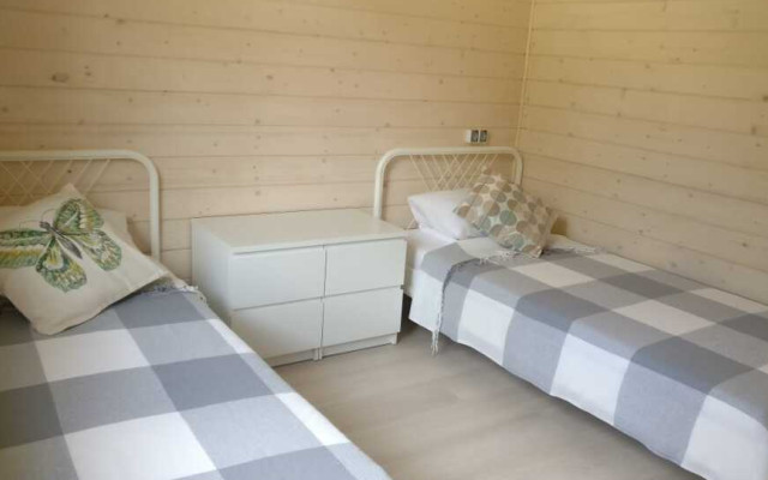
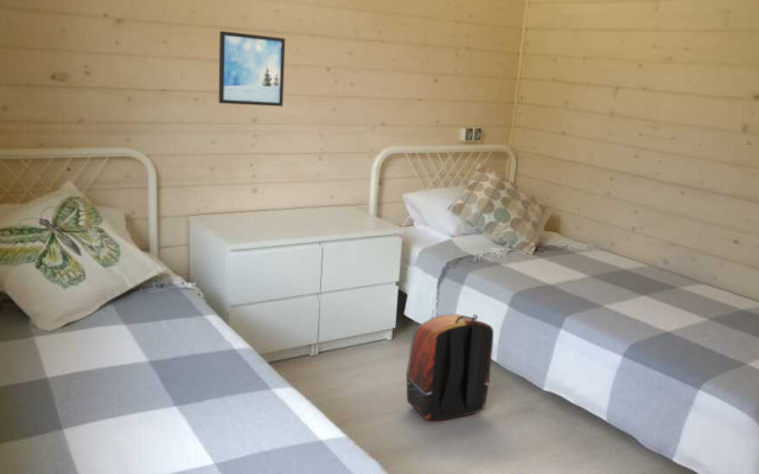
+ backpack [404,313,495,421]
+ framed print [218,30,286,108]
